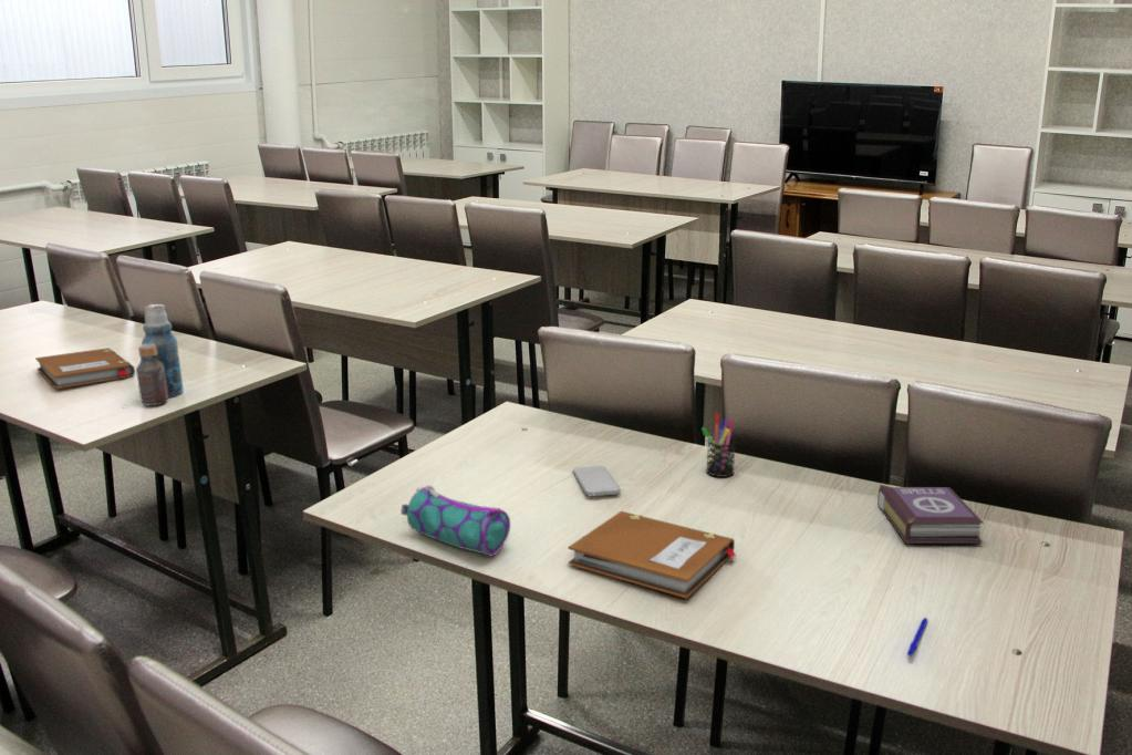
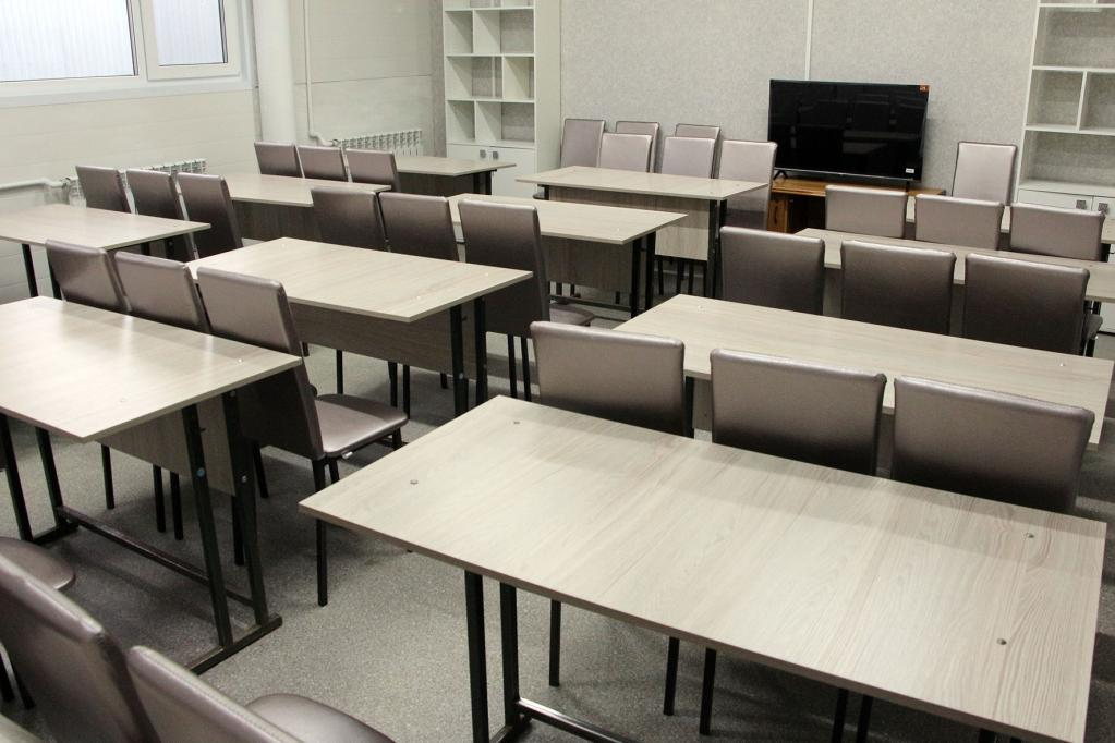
- notebook [568,510,737,600]
- smartphone [572,465,622,497]
- book [876,484,985,545]
- pen [906,617,928,658]
- pen holder [700,412,737,478]
- bottle [135,303,184,407]
- pencil case [399,485,511,557]
- notebook [34,347,136,390]
